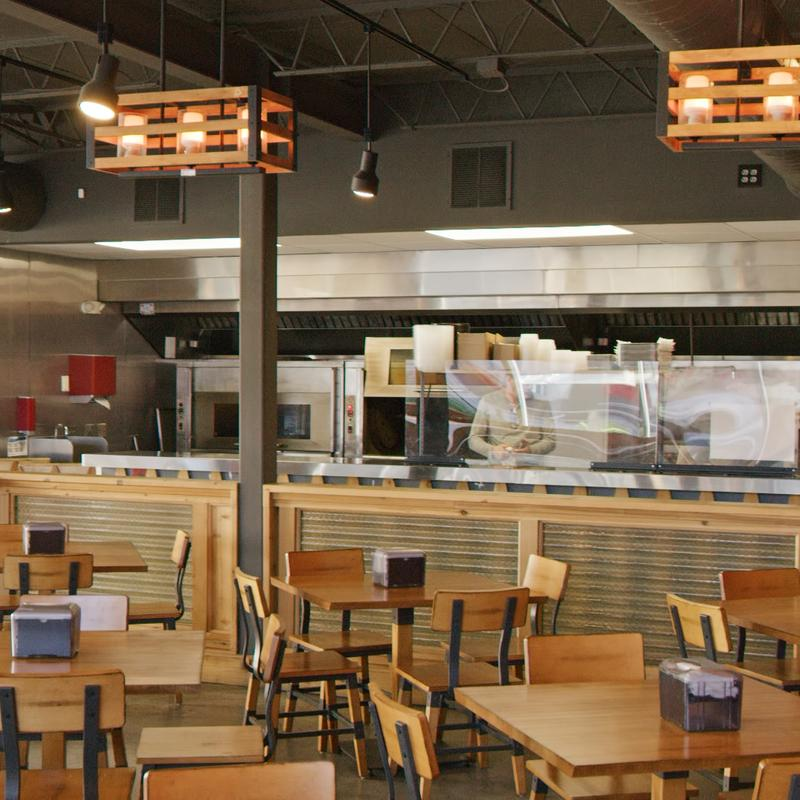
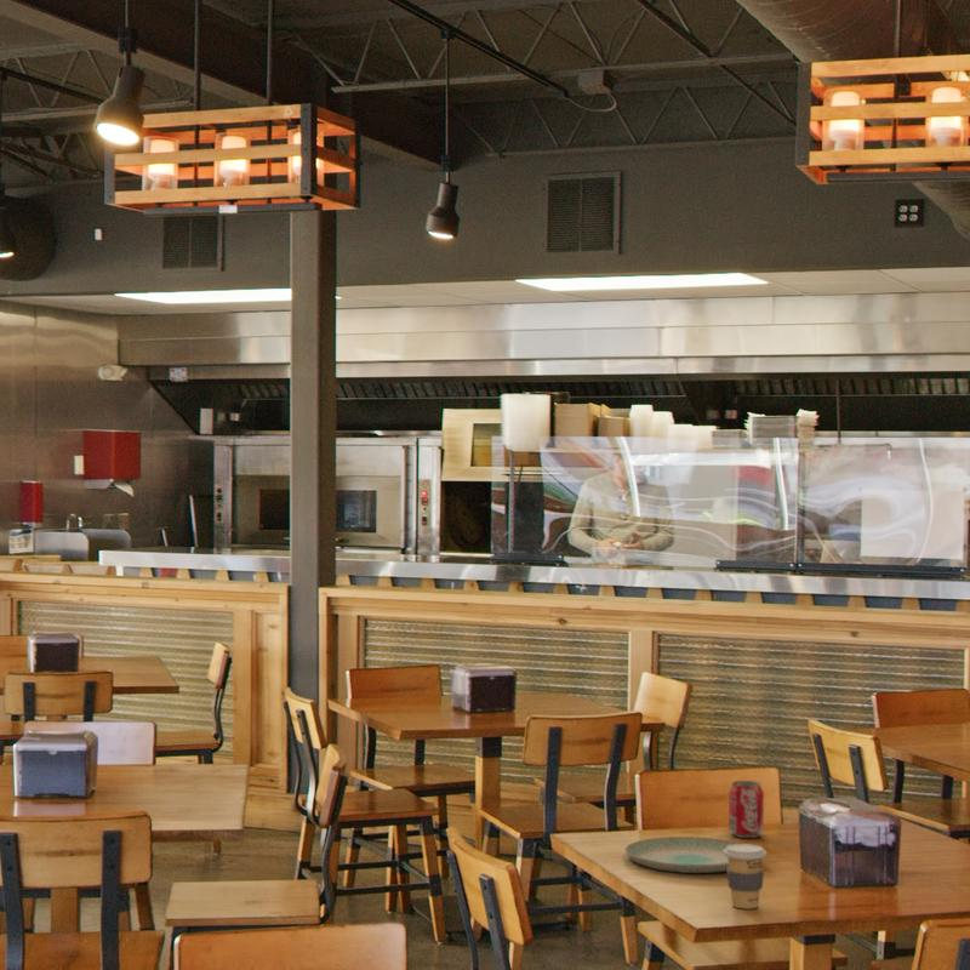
+ plate [624,835,741,874]
+ coffee cup [724,843,768,909]
+ beverage can [728,780,765,839]
